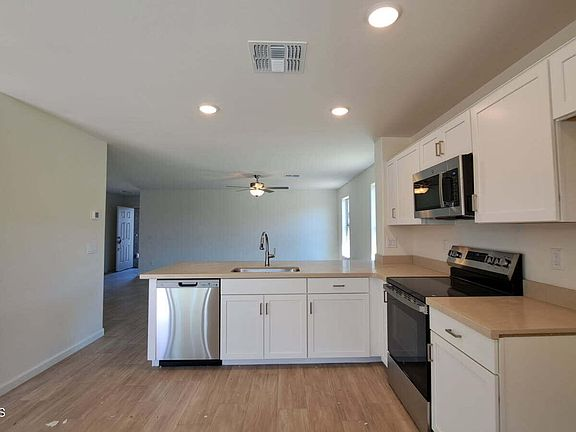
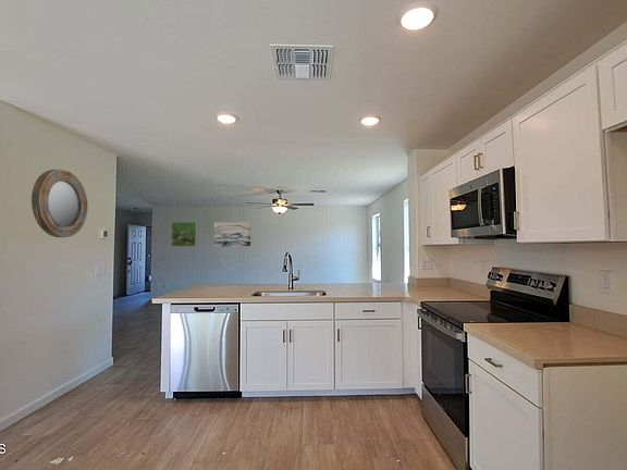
+ home mirror [30,169,89,238]
+ wall art [212,221,251,248]
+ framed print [170,221,197,248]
